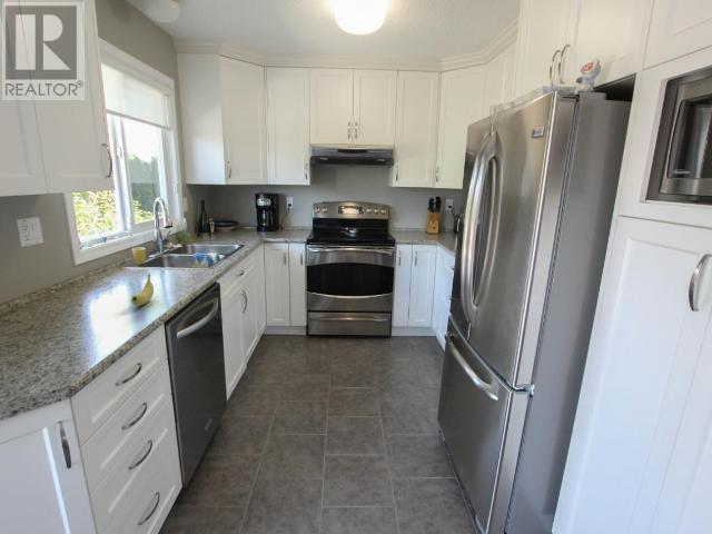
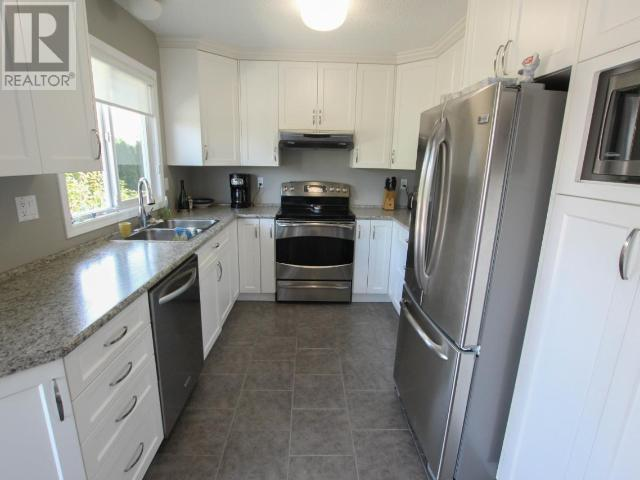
- fruit [130,273,155,307]
